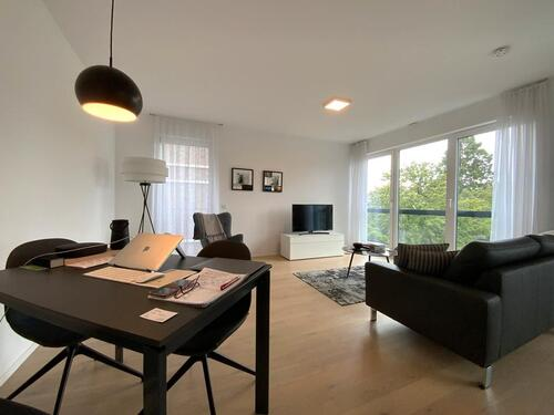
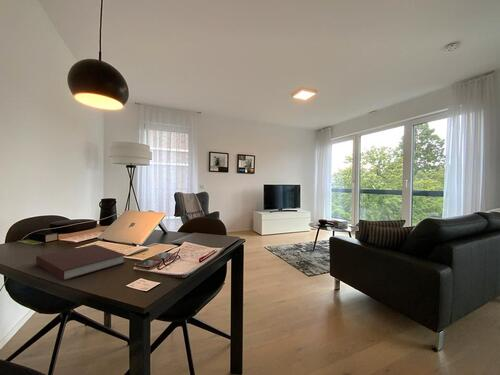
+ notebook [35,243,126,282]
